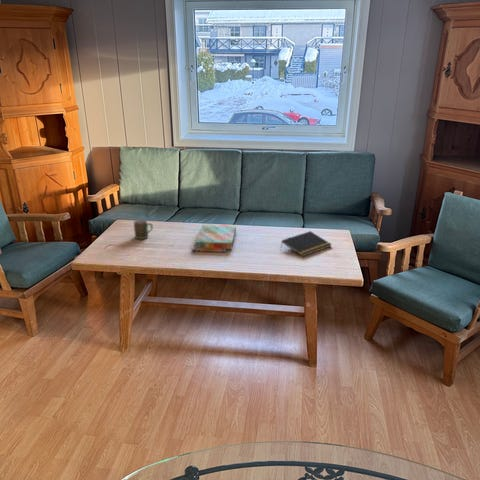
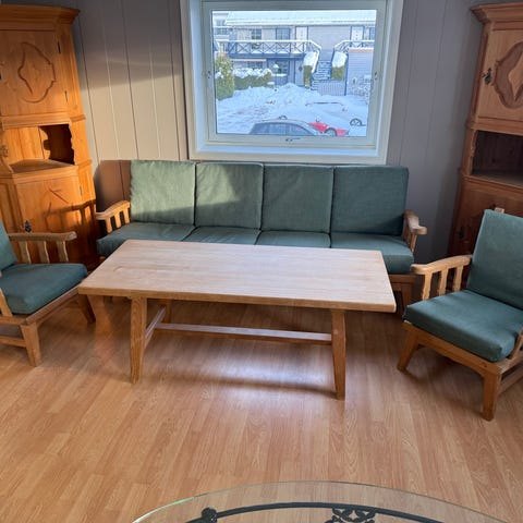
- board game [191,223,237,253]
- notepad [280,230,333,257]
- mug [133,218,154,240]
